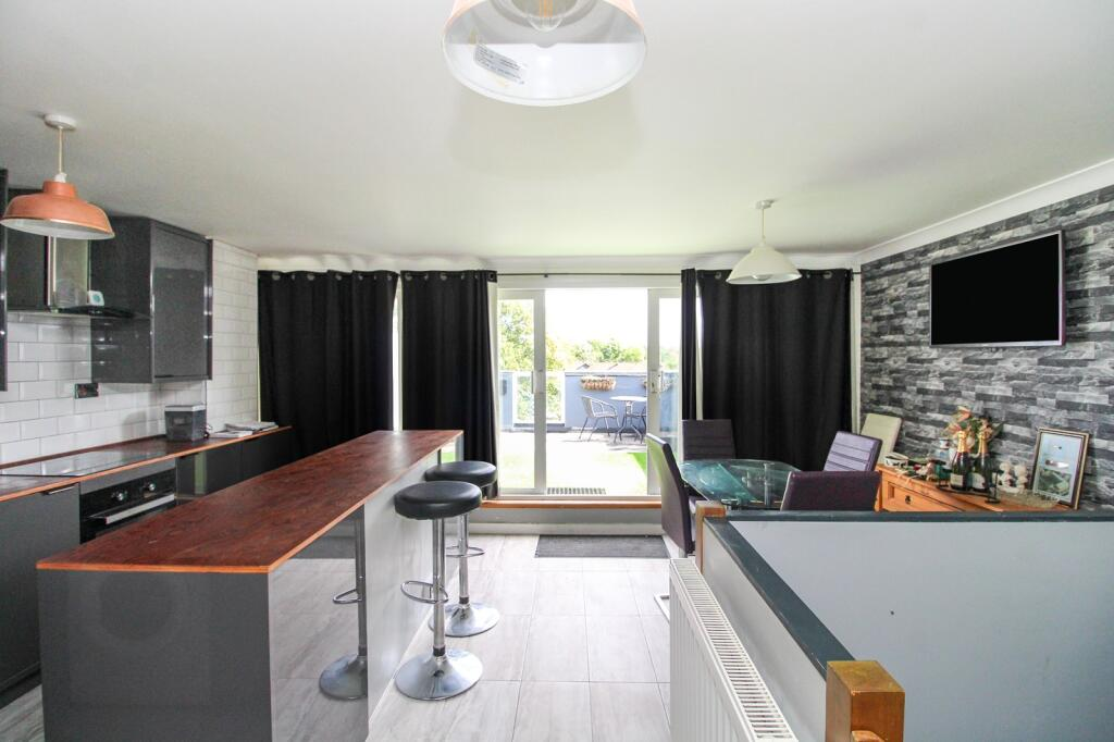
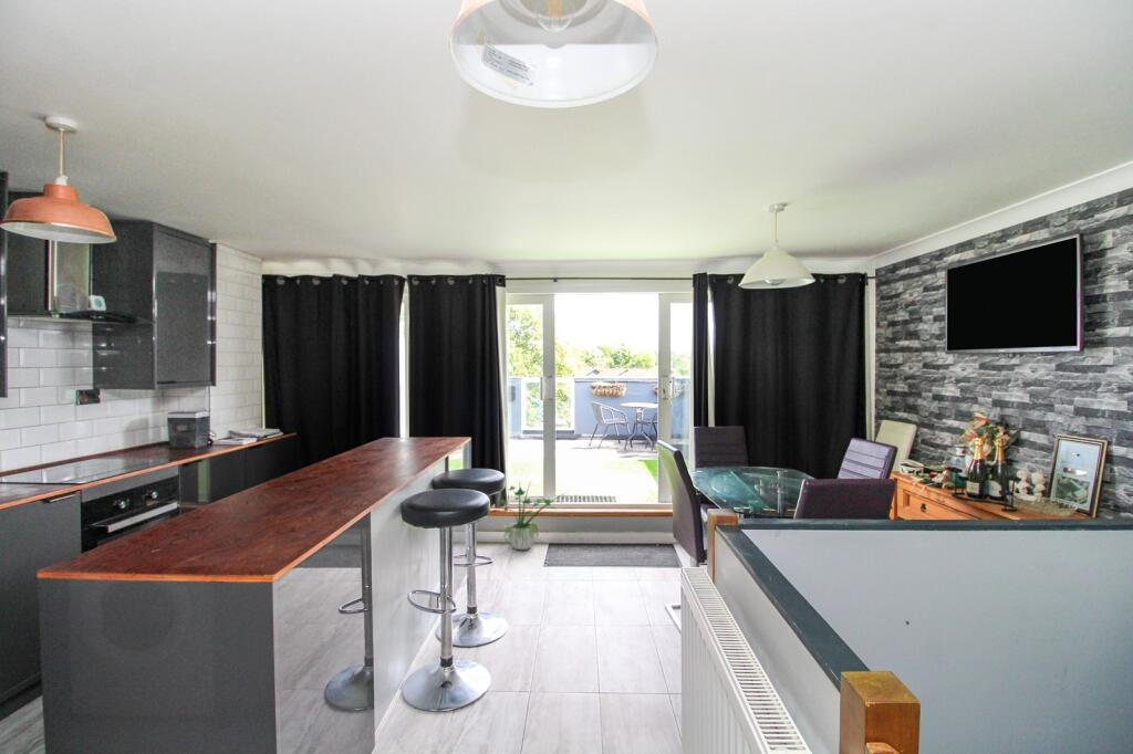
+ potted plant [497,480,568,551]
